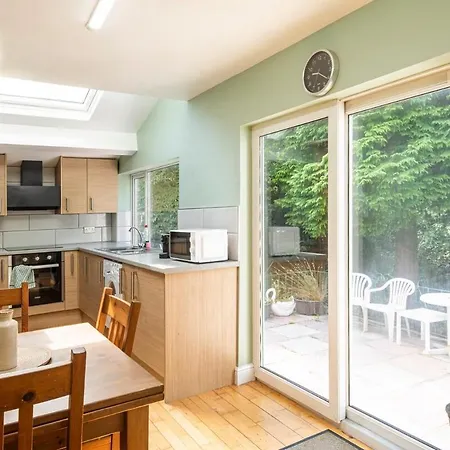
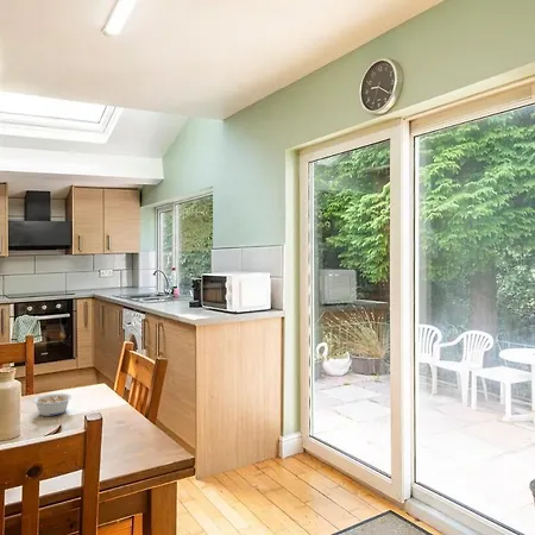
+ legume [32,392,73,417]
